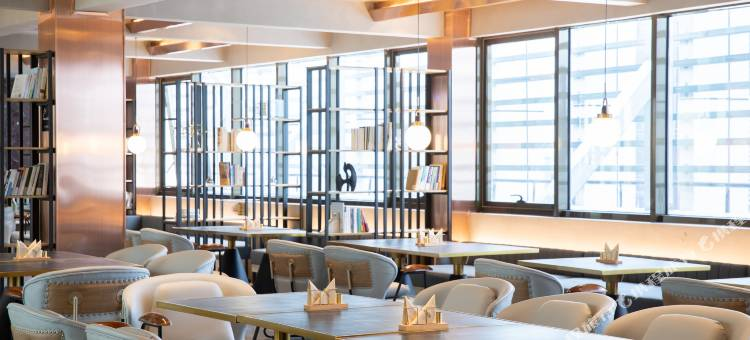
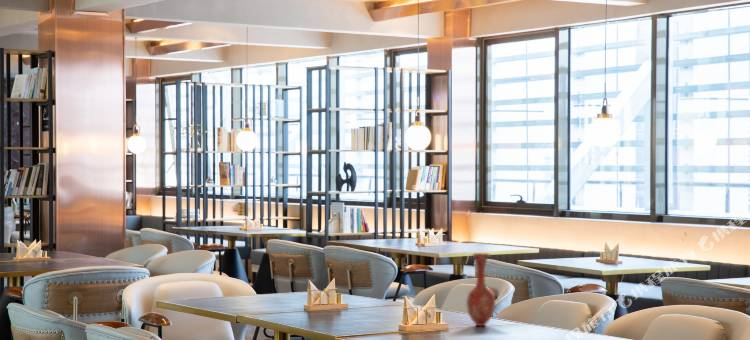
+ vase [465,252,496,327]
